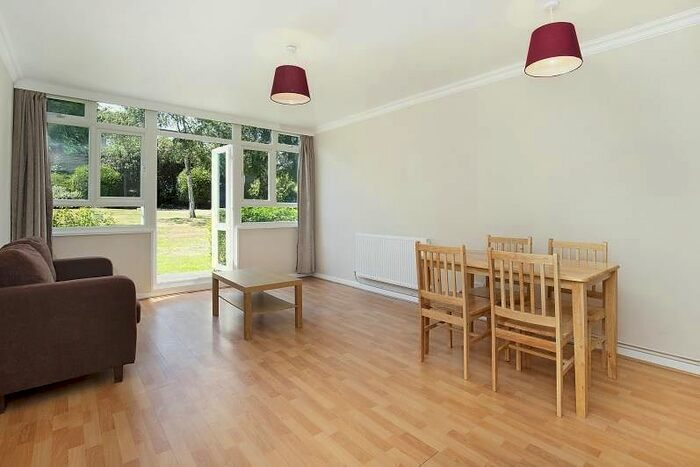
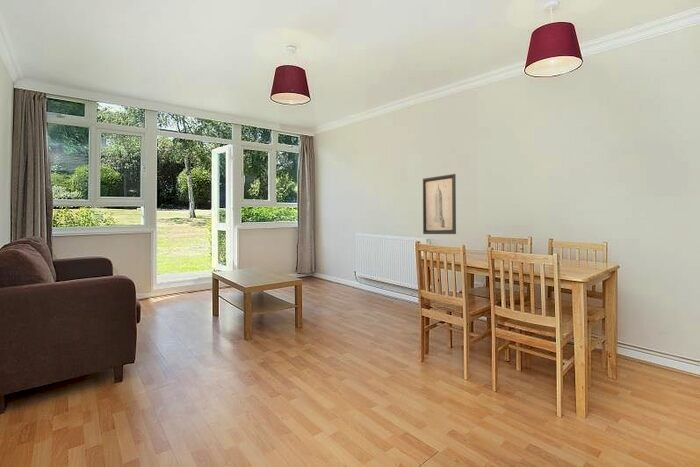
+ wall art [422,173,457,235]
